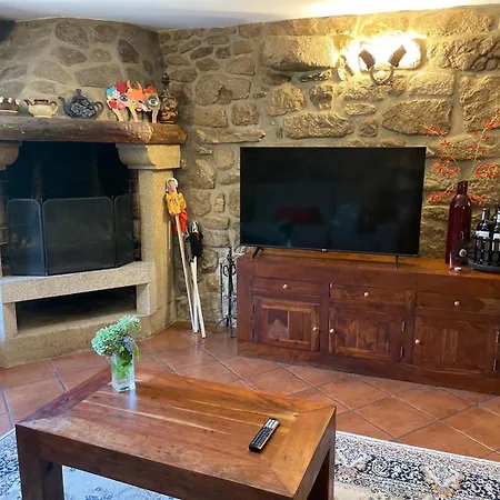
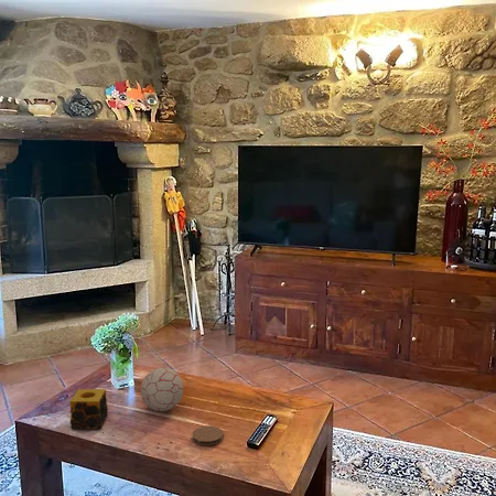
+ decorative ball [140,366,184,412]
+ coaster [191,424,224,446]
+ candle [68,388,109,431]
